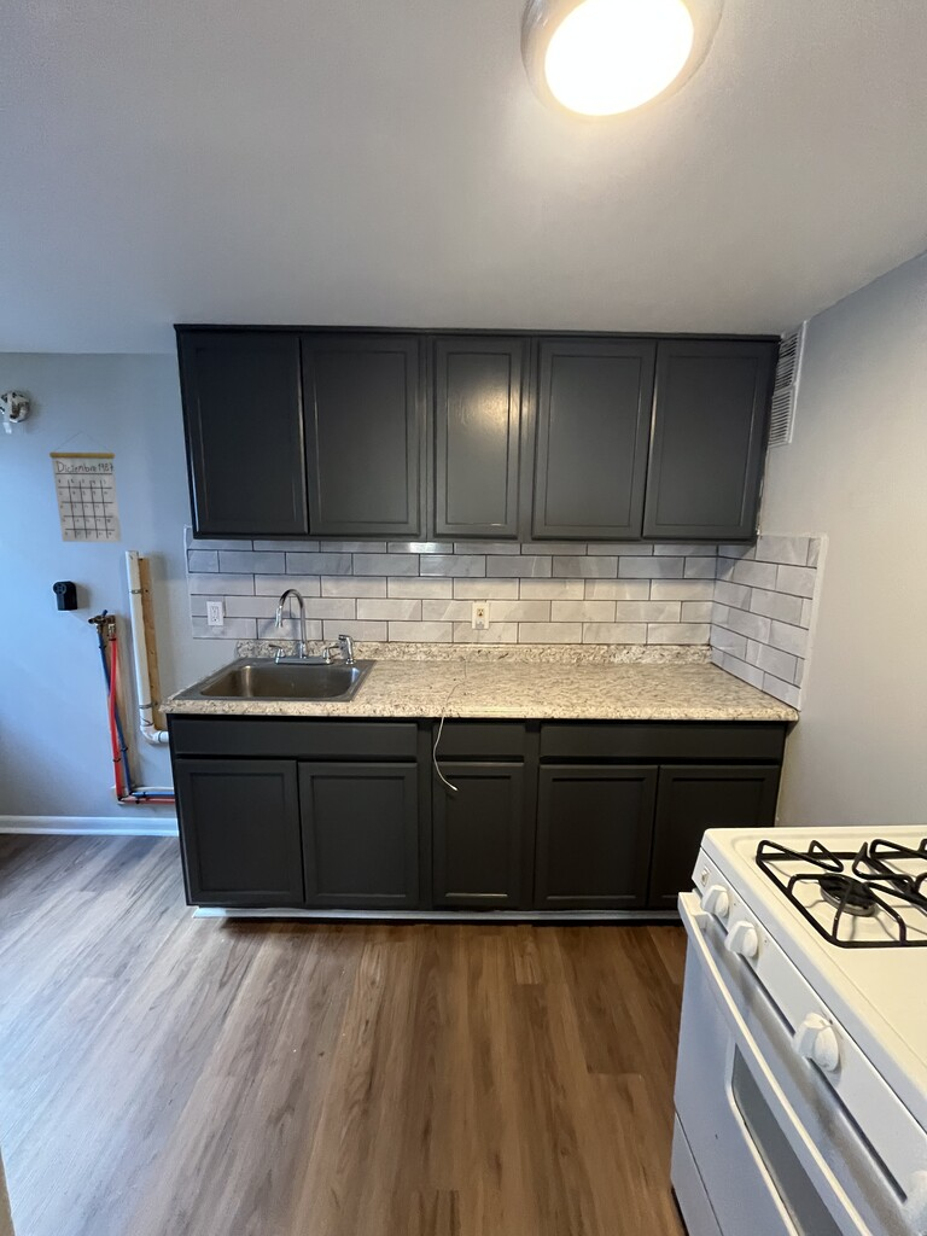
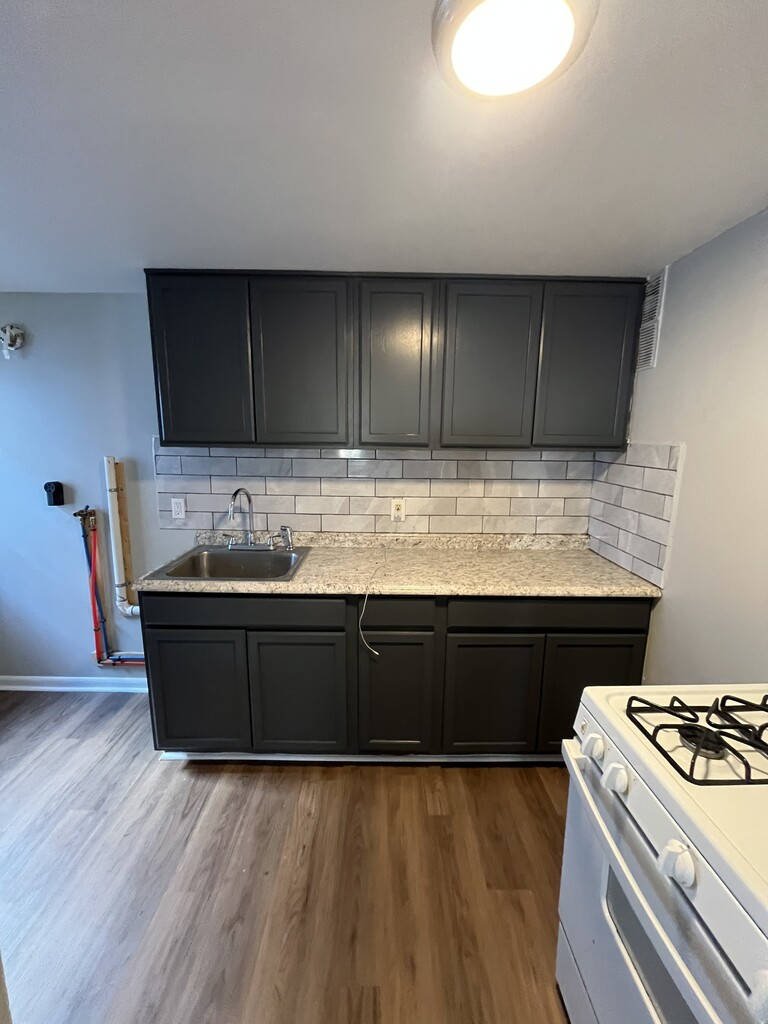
- calendar [48,430,123,543]
